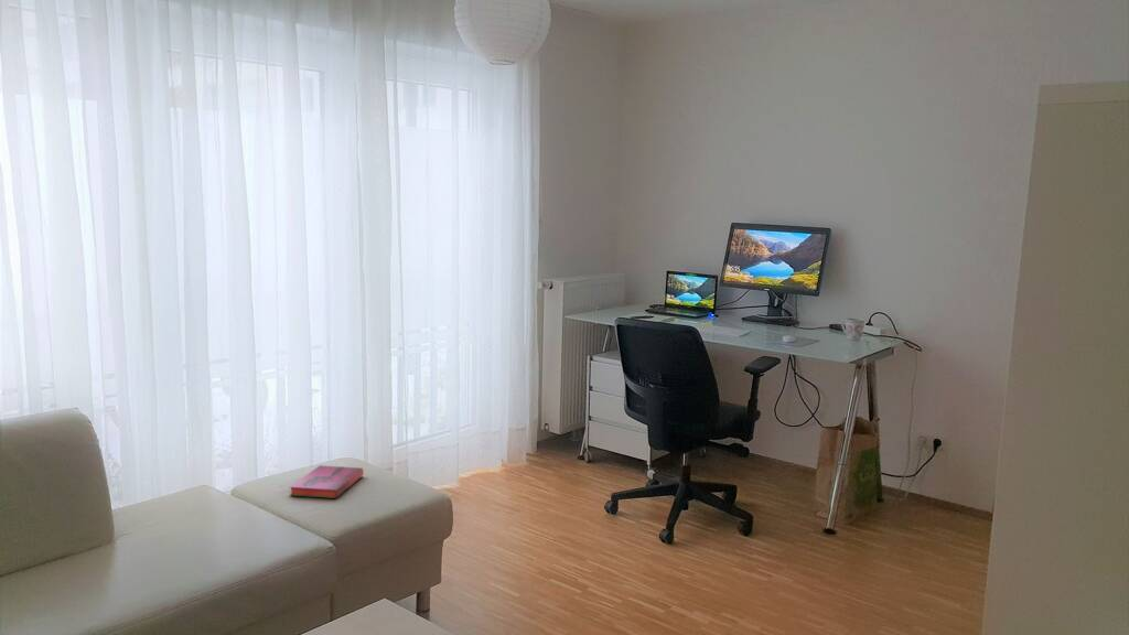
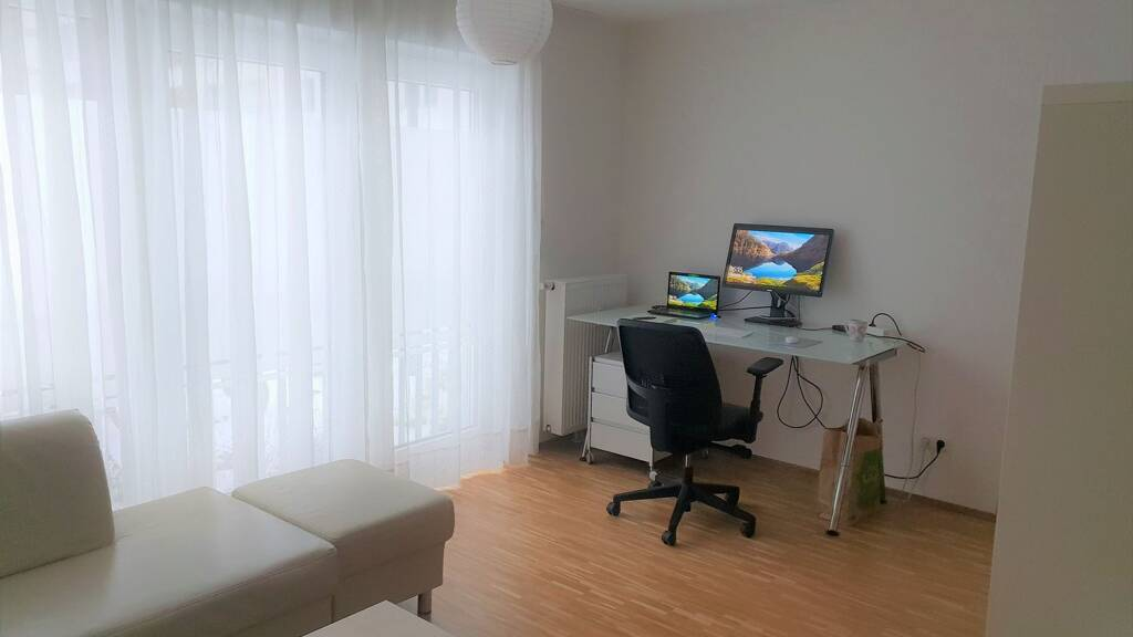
- hardback book [289,464,365,499]
